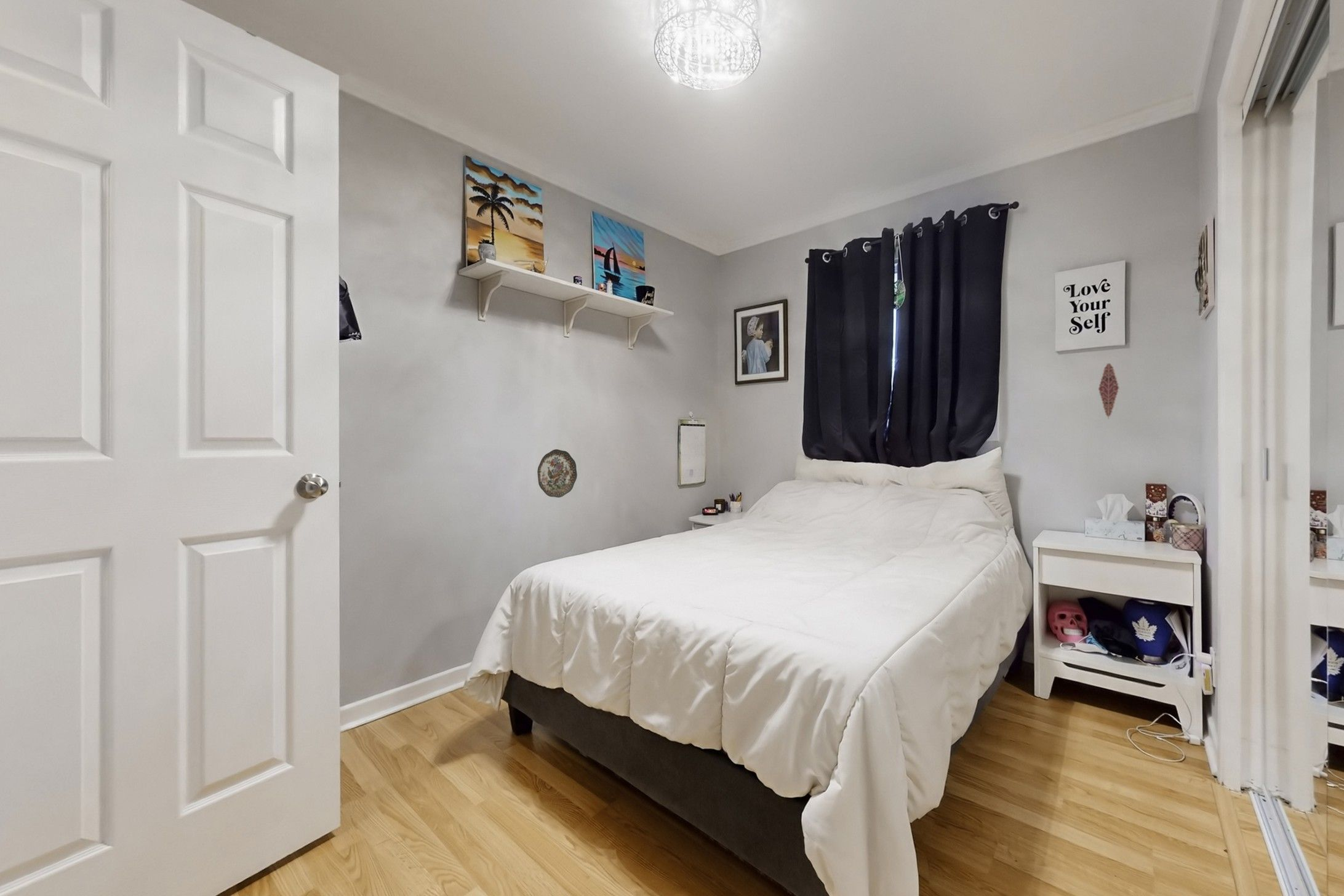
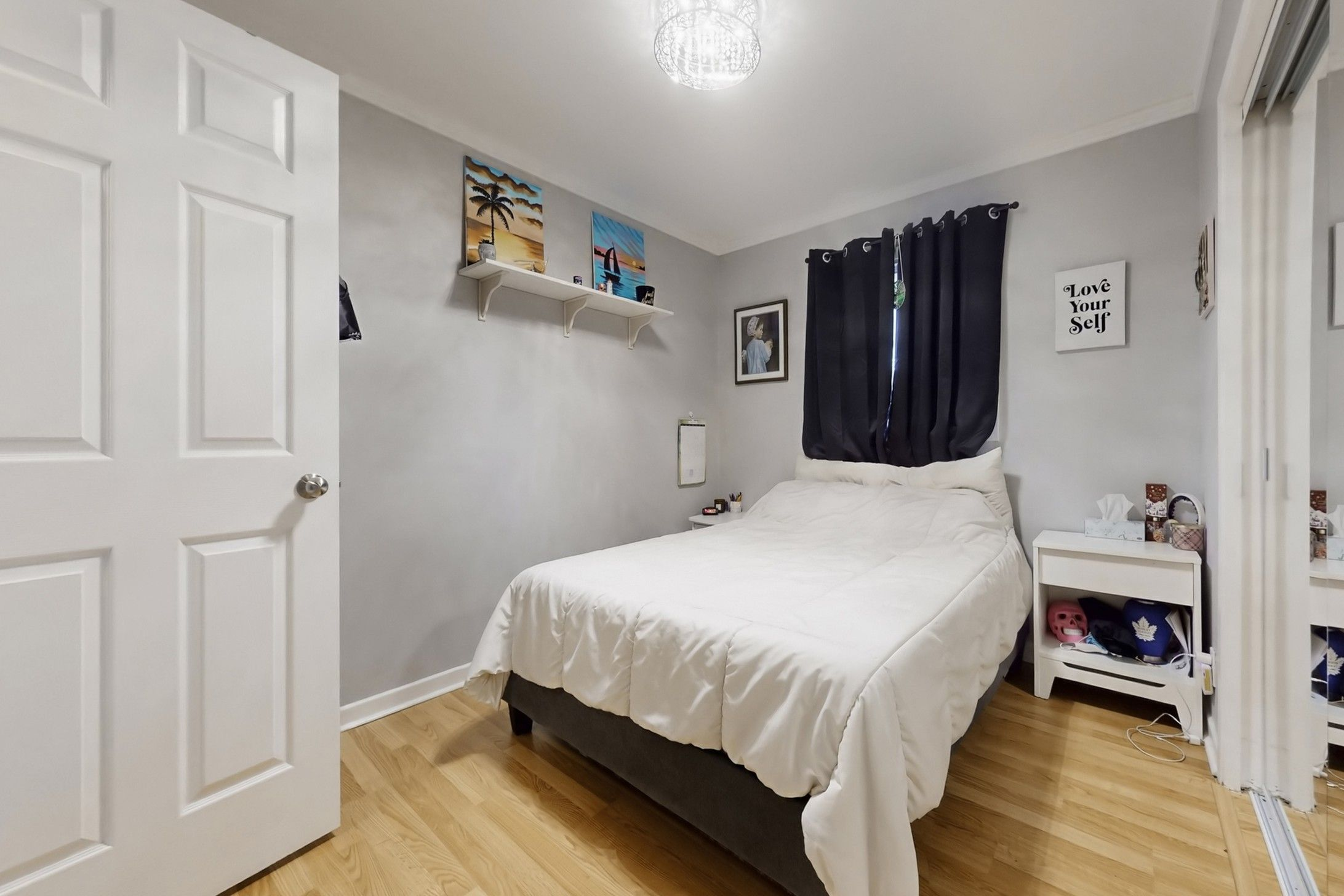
- decorative ornament [1098,362,1120,420]
- decorative plate [537,449,578,498]
